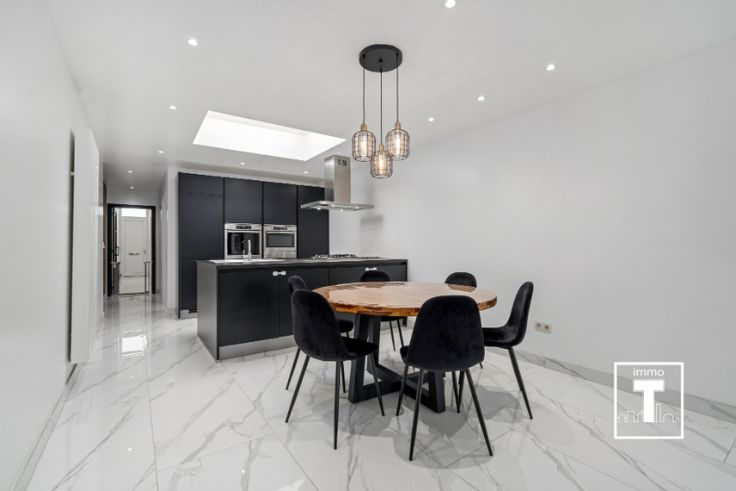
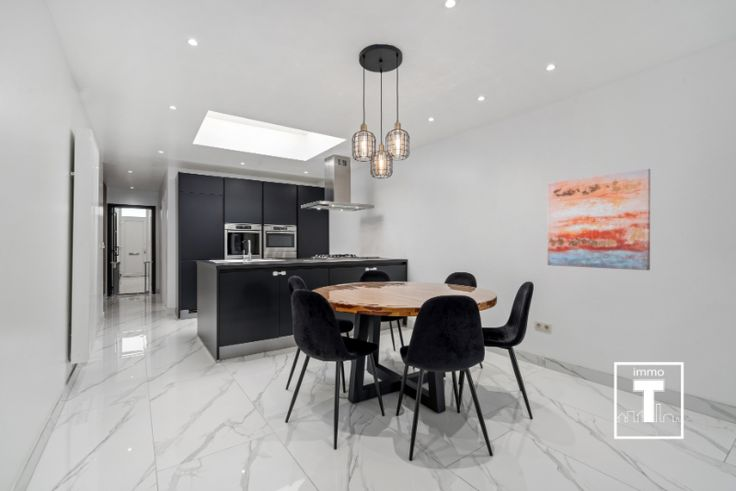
+ wall art [547,168,651,271]
